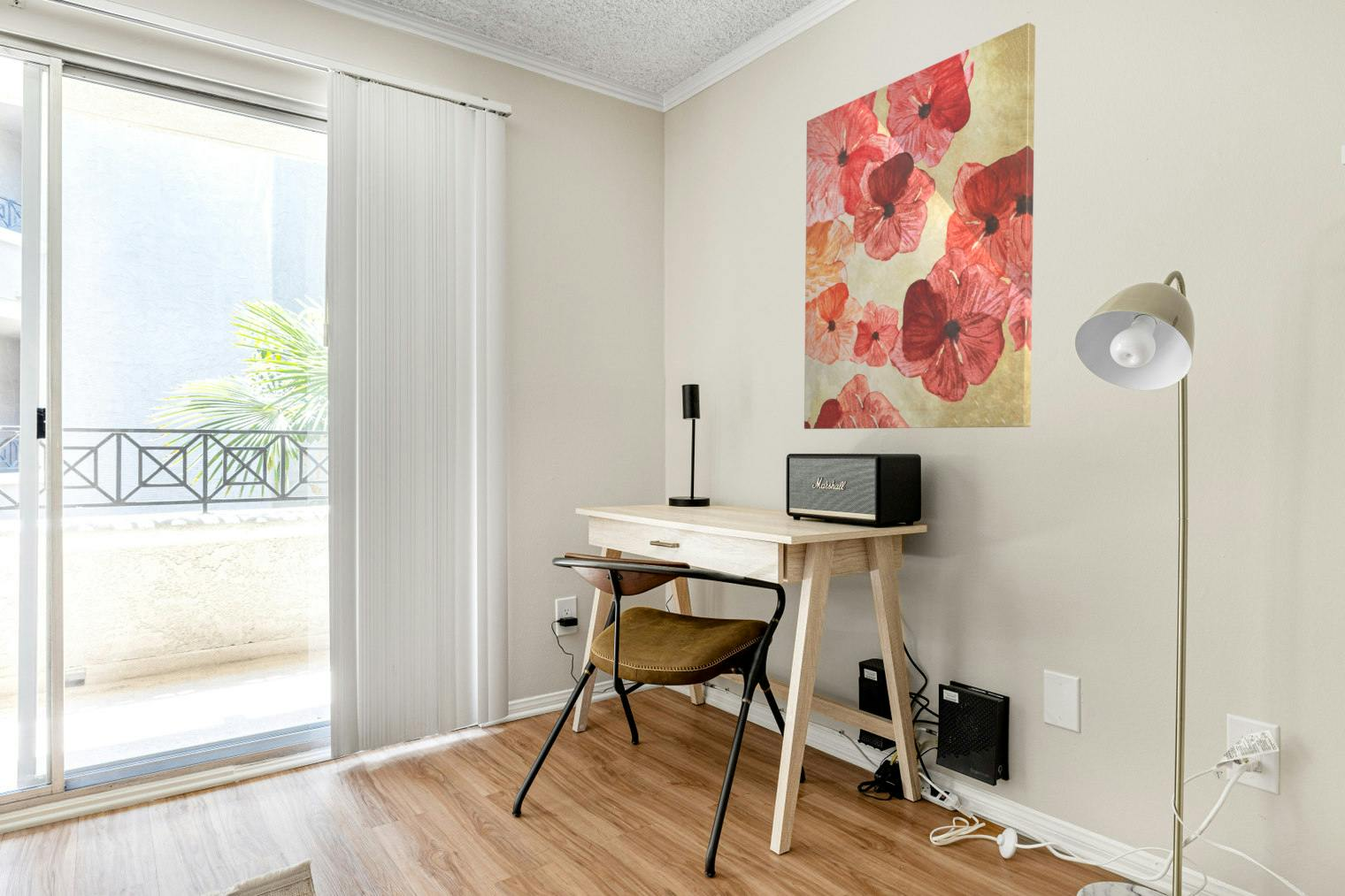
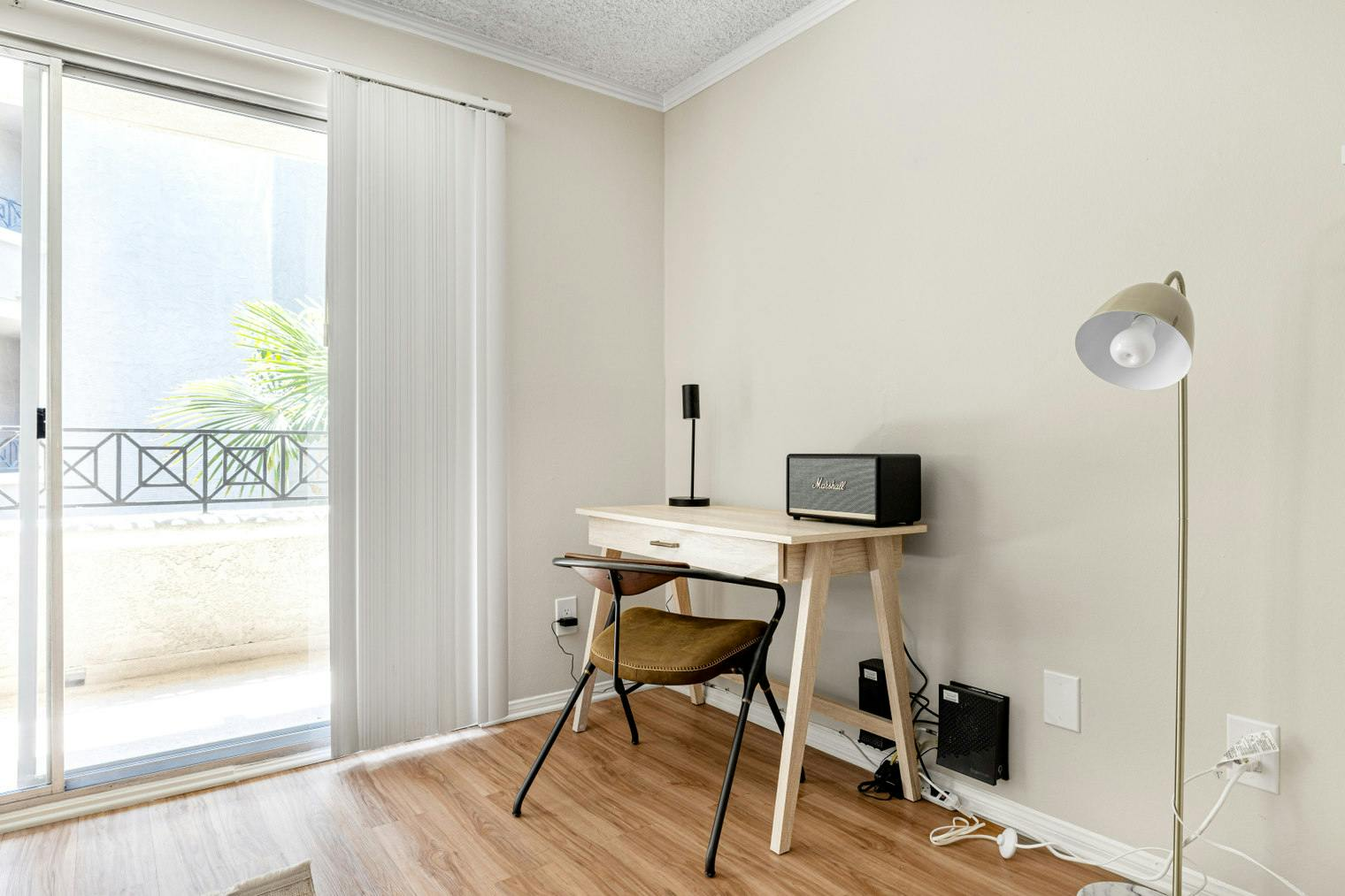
- wall art [803,21,1036,430]
